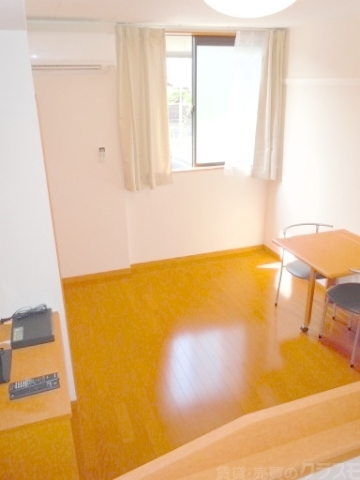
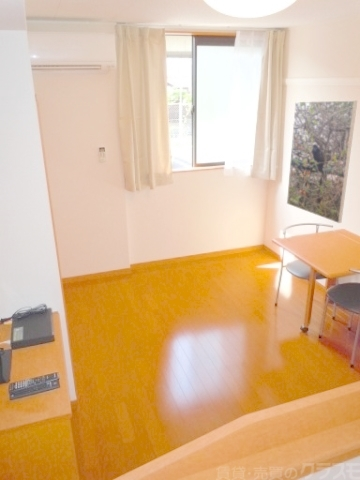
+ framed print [286,100,358,224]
